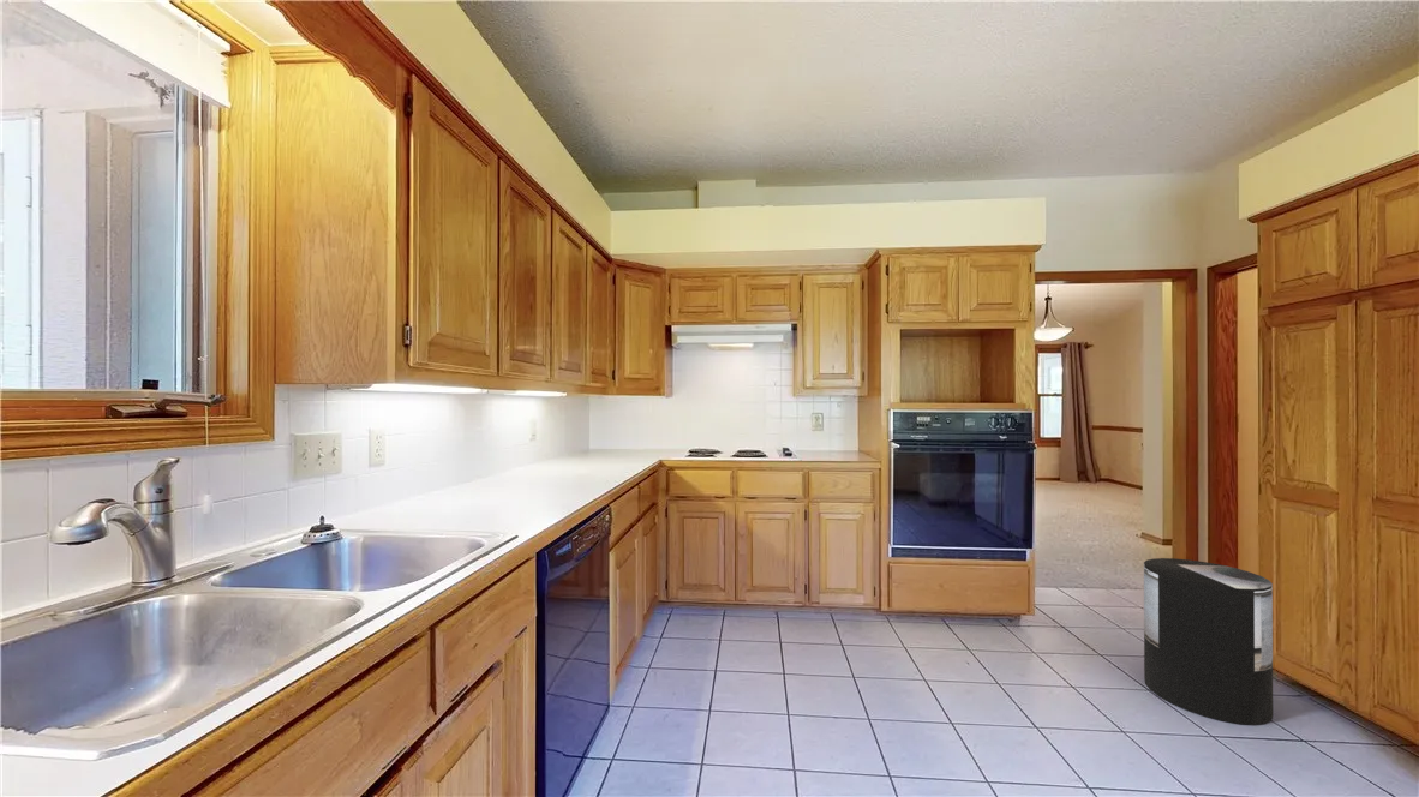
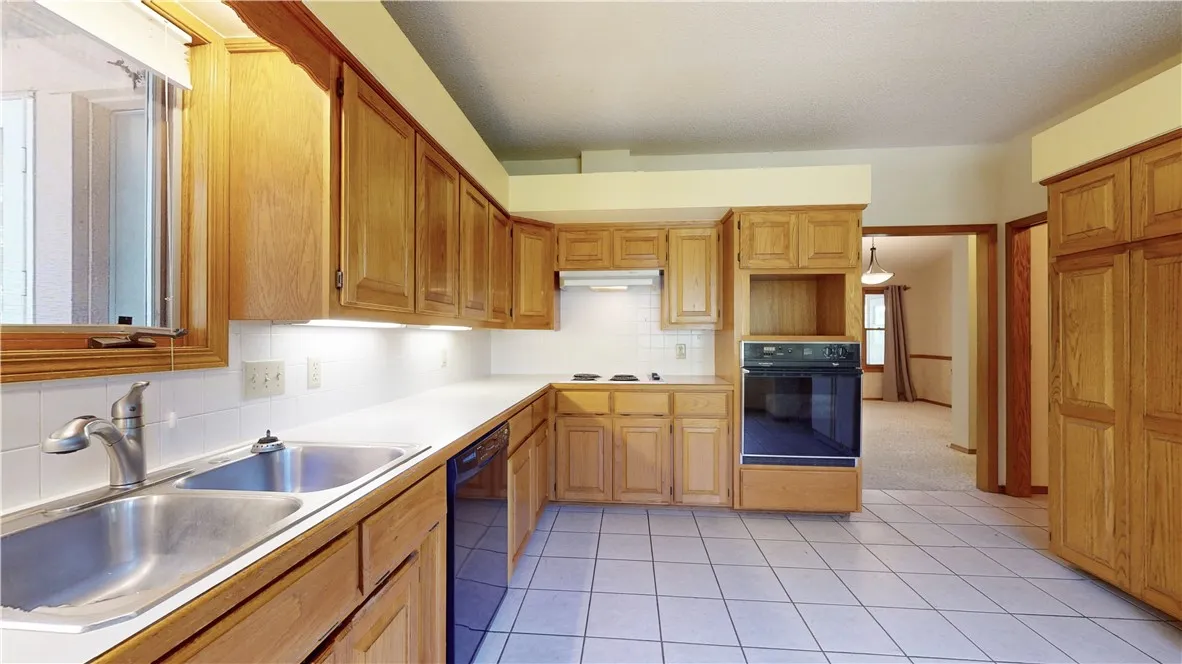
- trash can [1143,557,1274,726]
